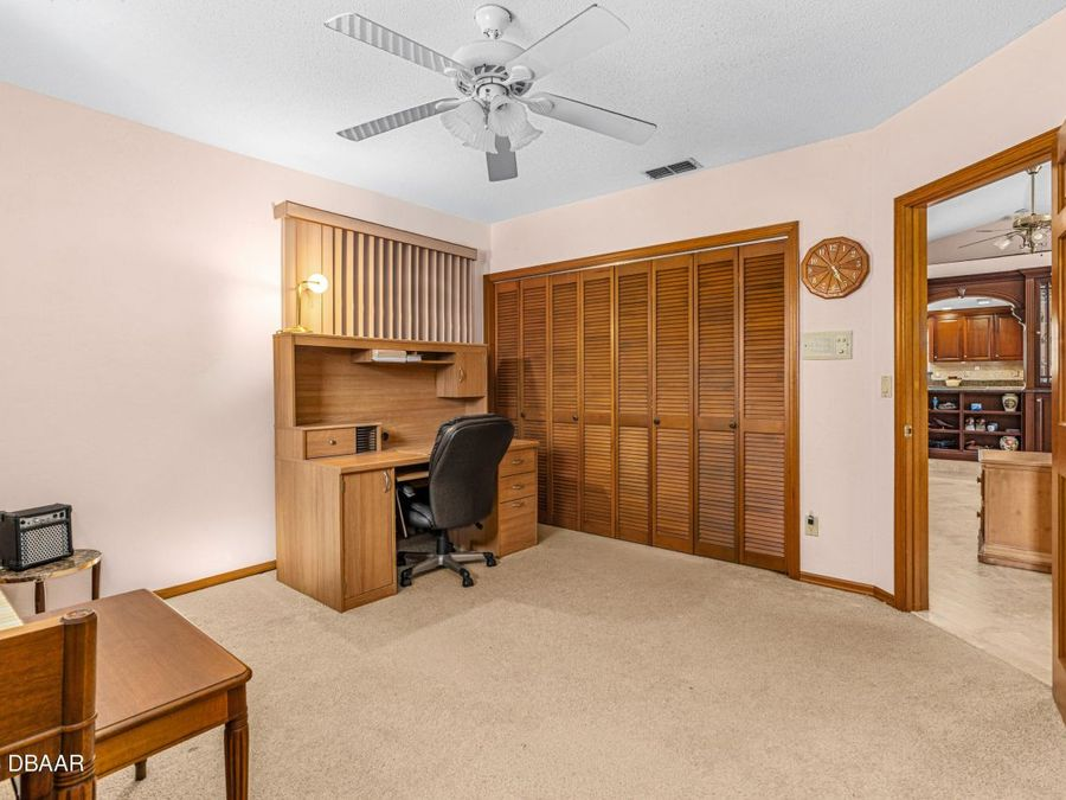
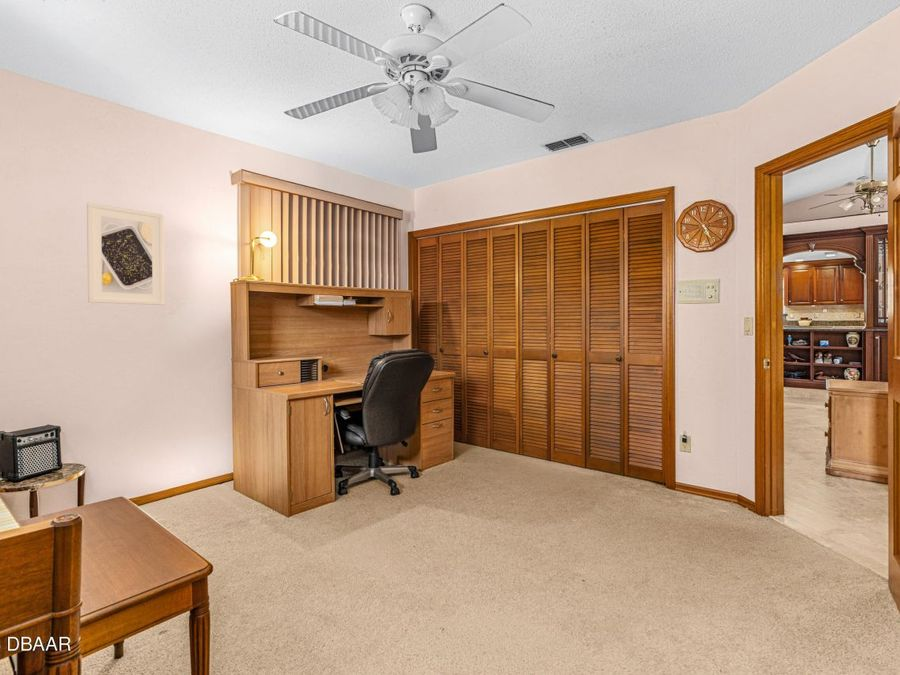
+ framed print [86,202,165,306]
